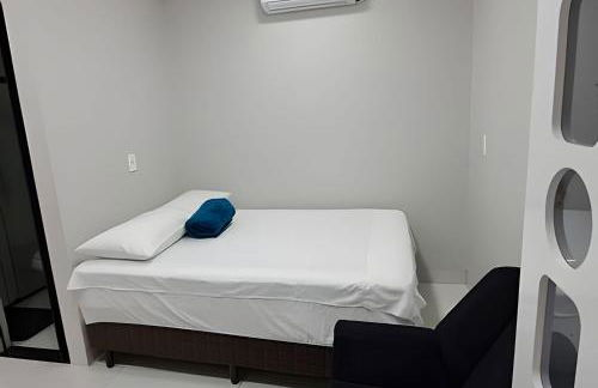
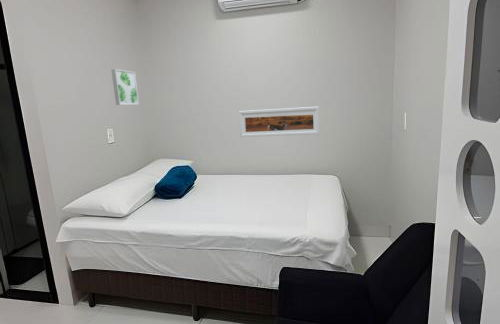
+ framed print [238,106,320,138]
+ wall art [110,68,140,106]
